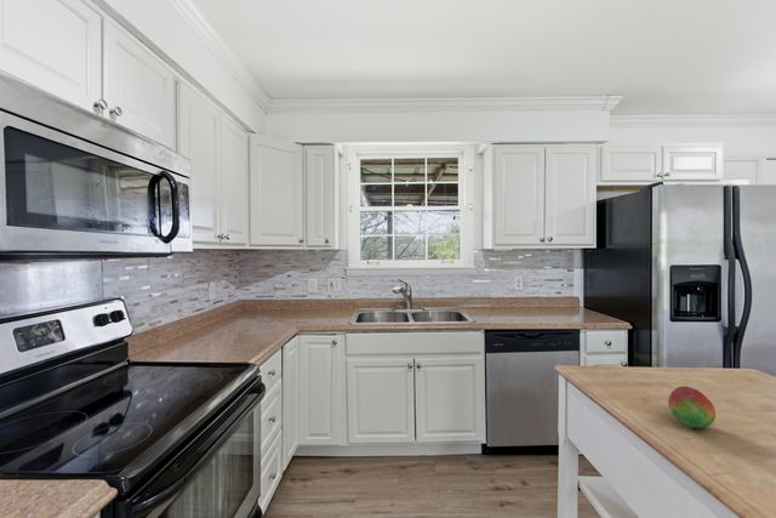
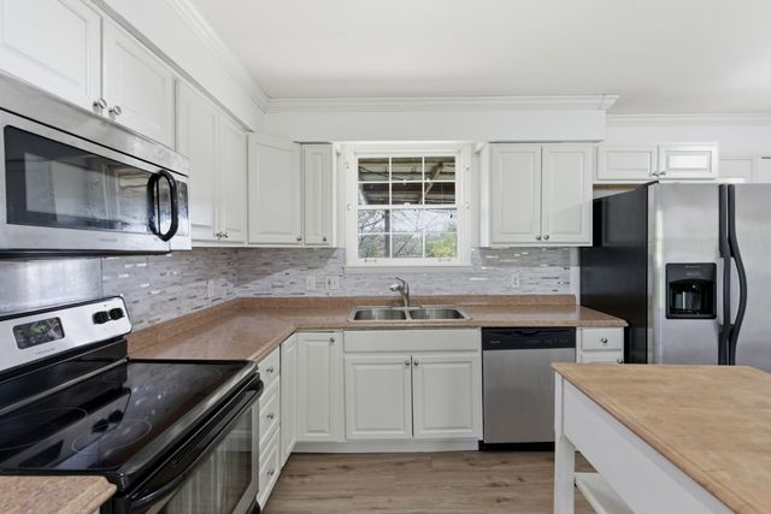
- fruit [667,385,717,429]
